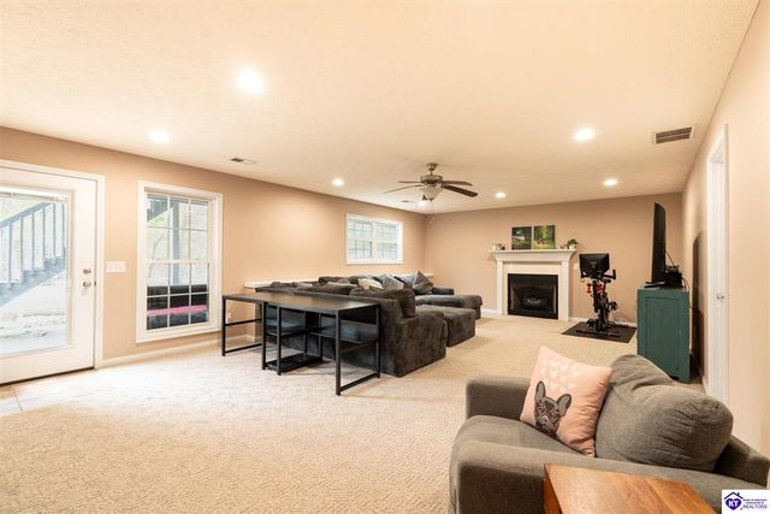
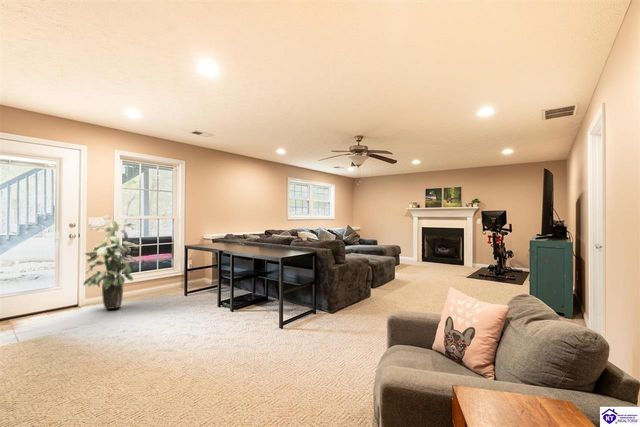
+ indoor plant [82,215,139,310]
